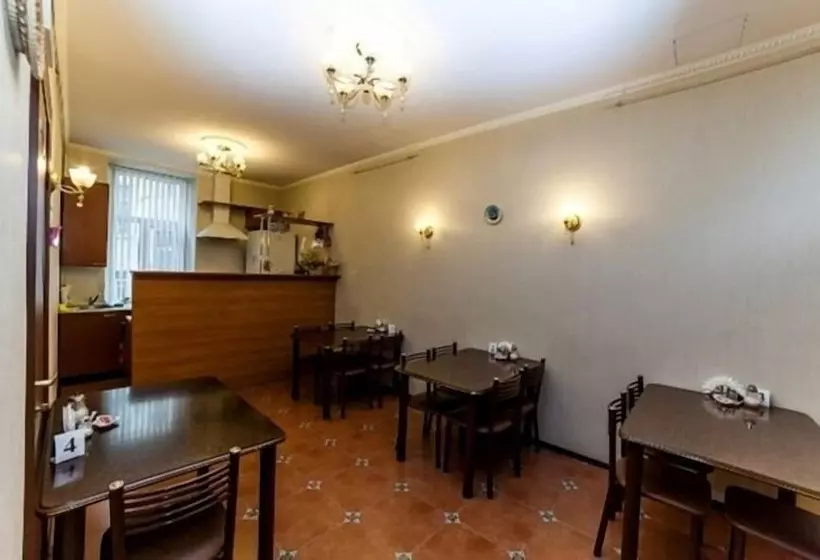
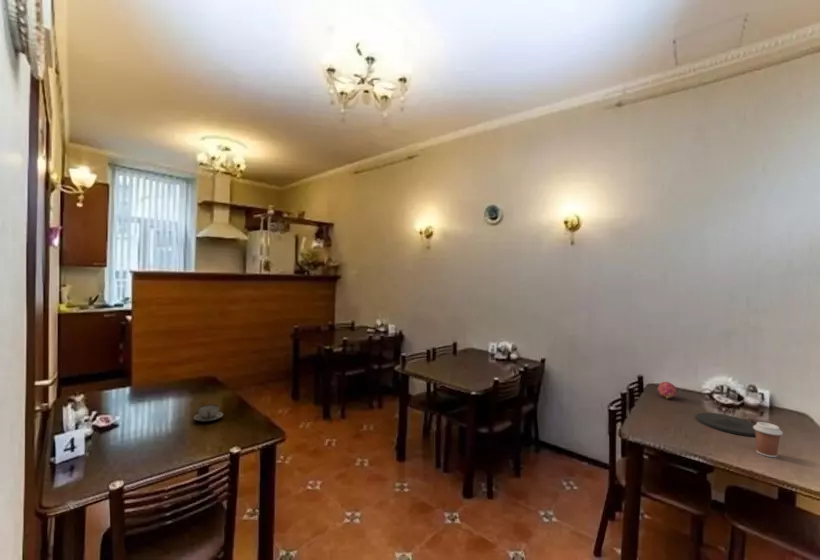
+ teacup [193,404,224,422]
+ plate [695,412,757,437]
+ fruit [657,381,677,399]
+ coffee cup [753,421,784,458]
